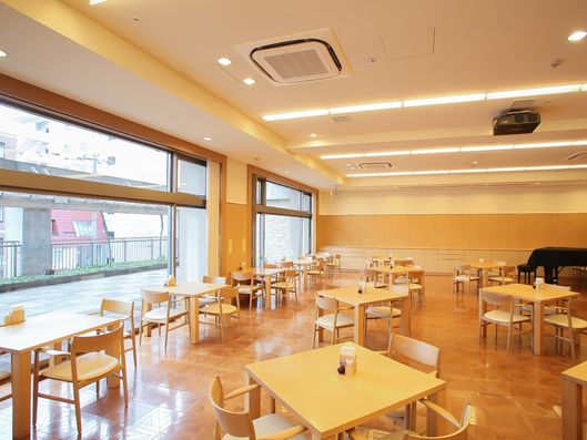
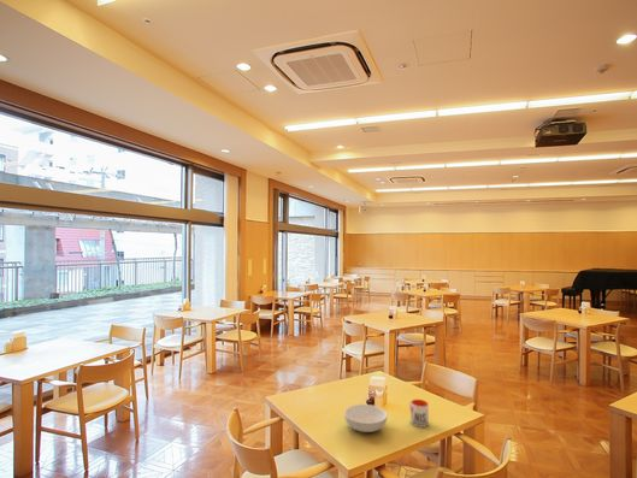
+ serving bowl [343,403,388,433]
+ mug [408,399,430,429]
